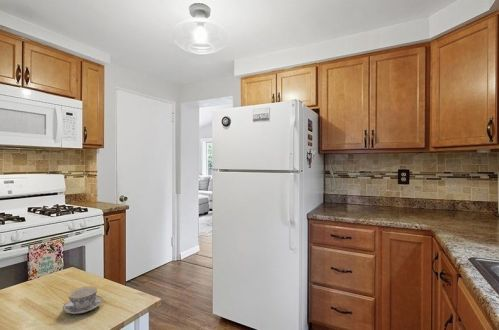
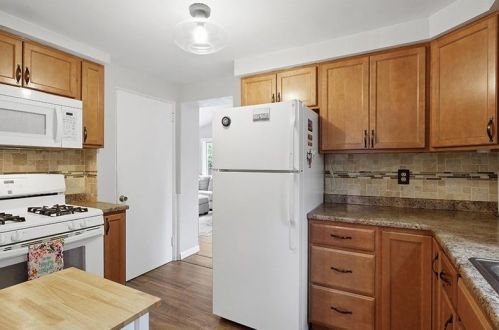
- chinaware [62,285,103,315]
